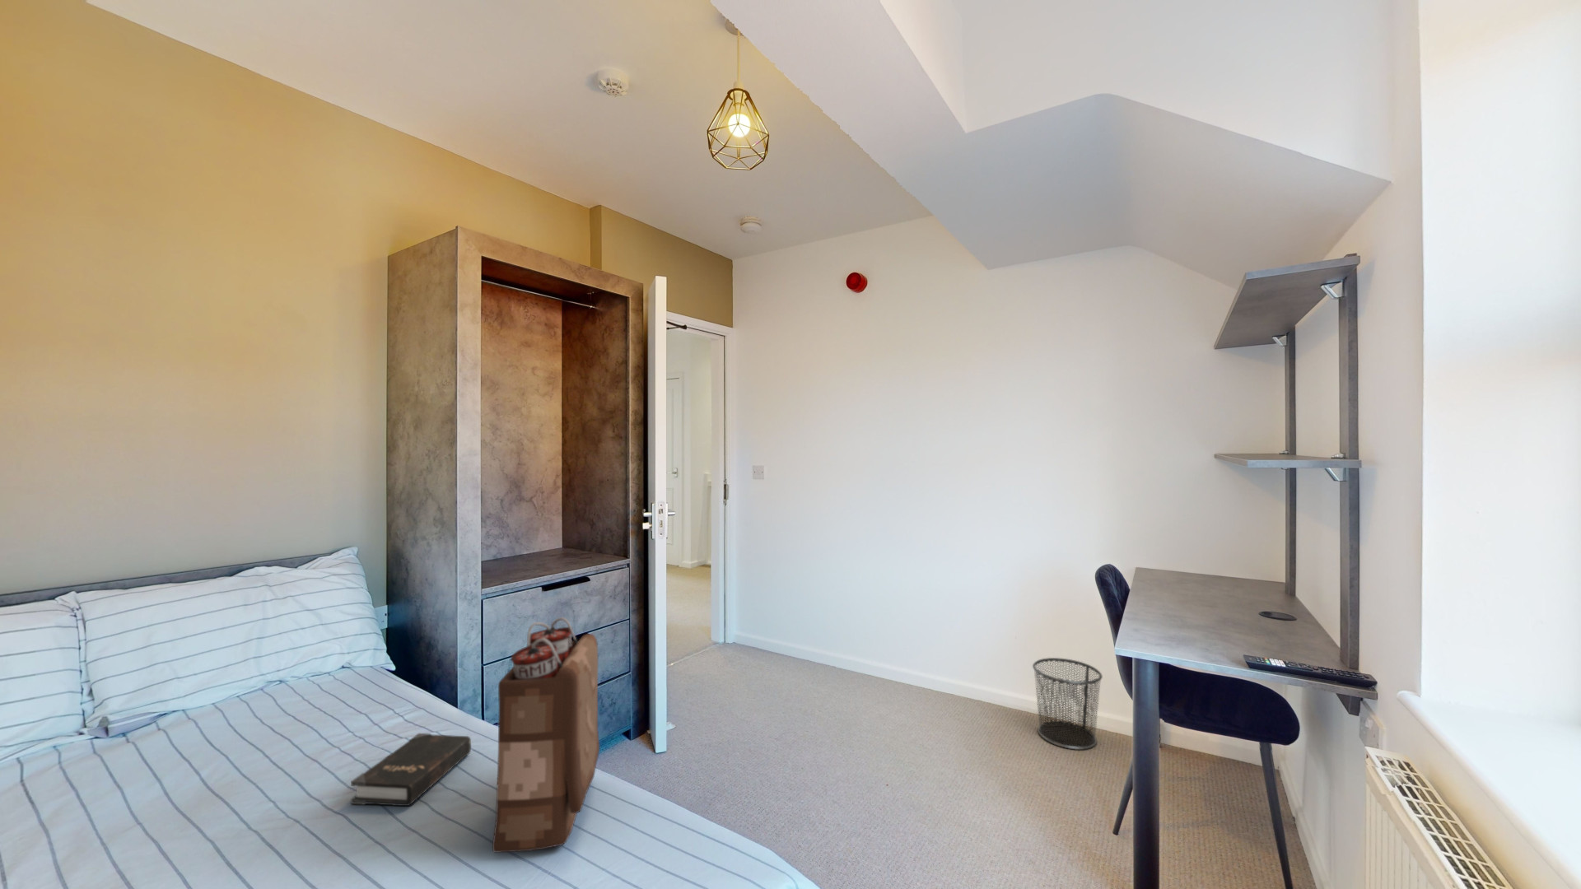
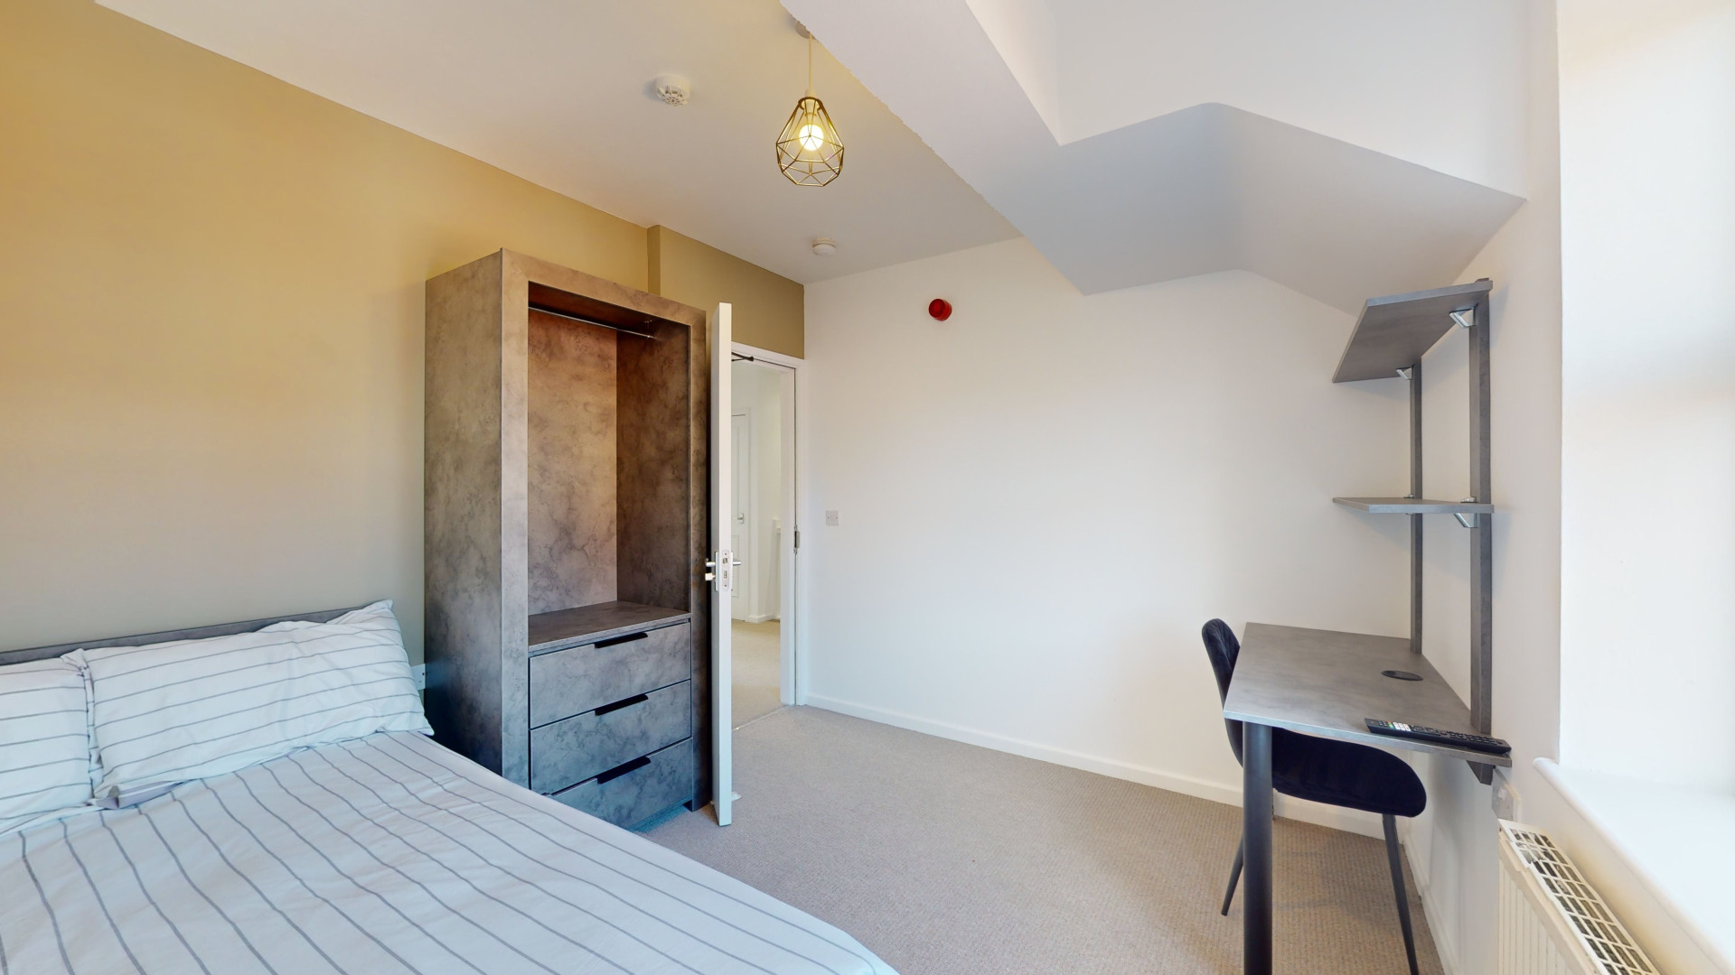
- waste bin [1032,657,1103,751]
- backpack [492,617,600,853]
- hardback book [350,733,472,807]
